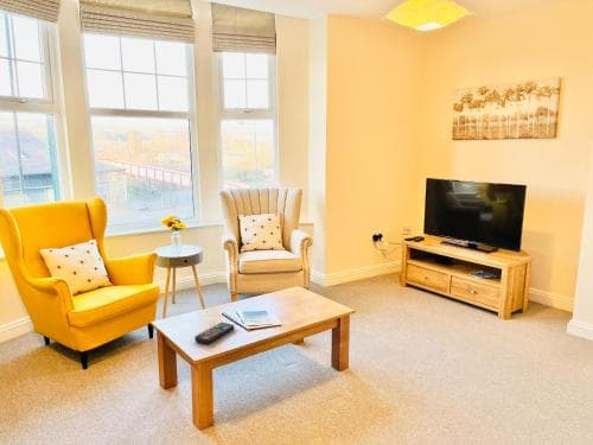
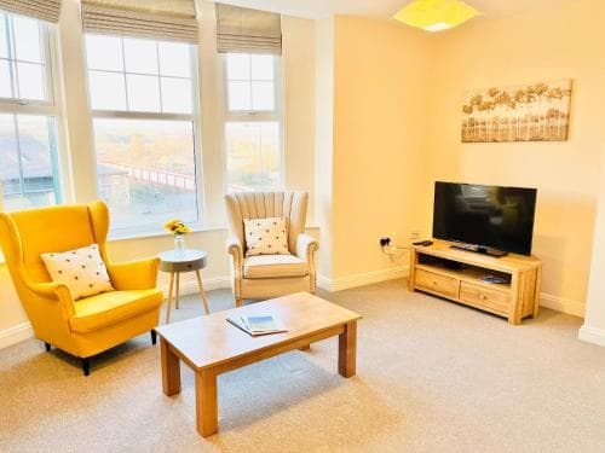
- remote control [193,322,235,345]
